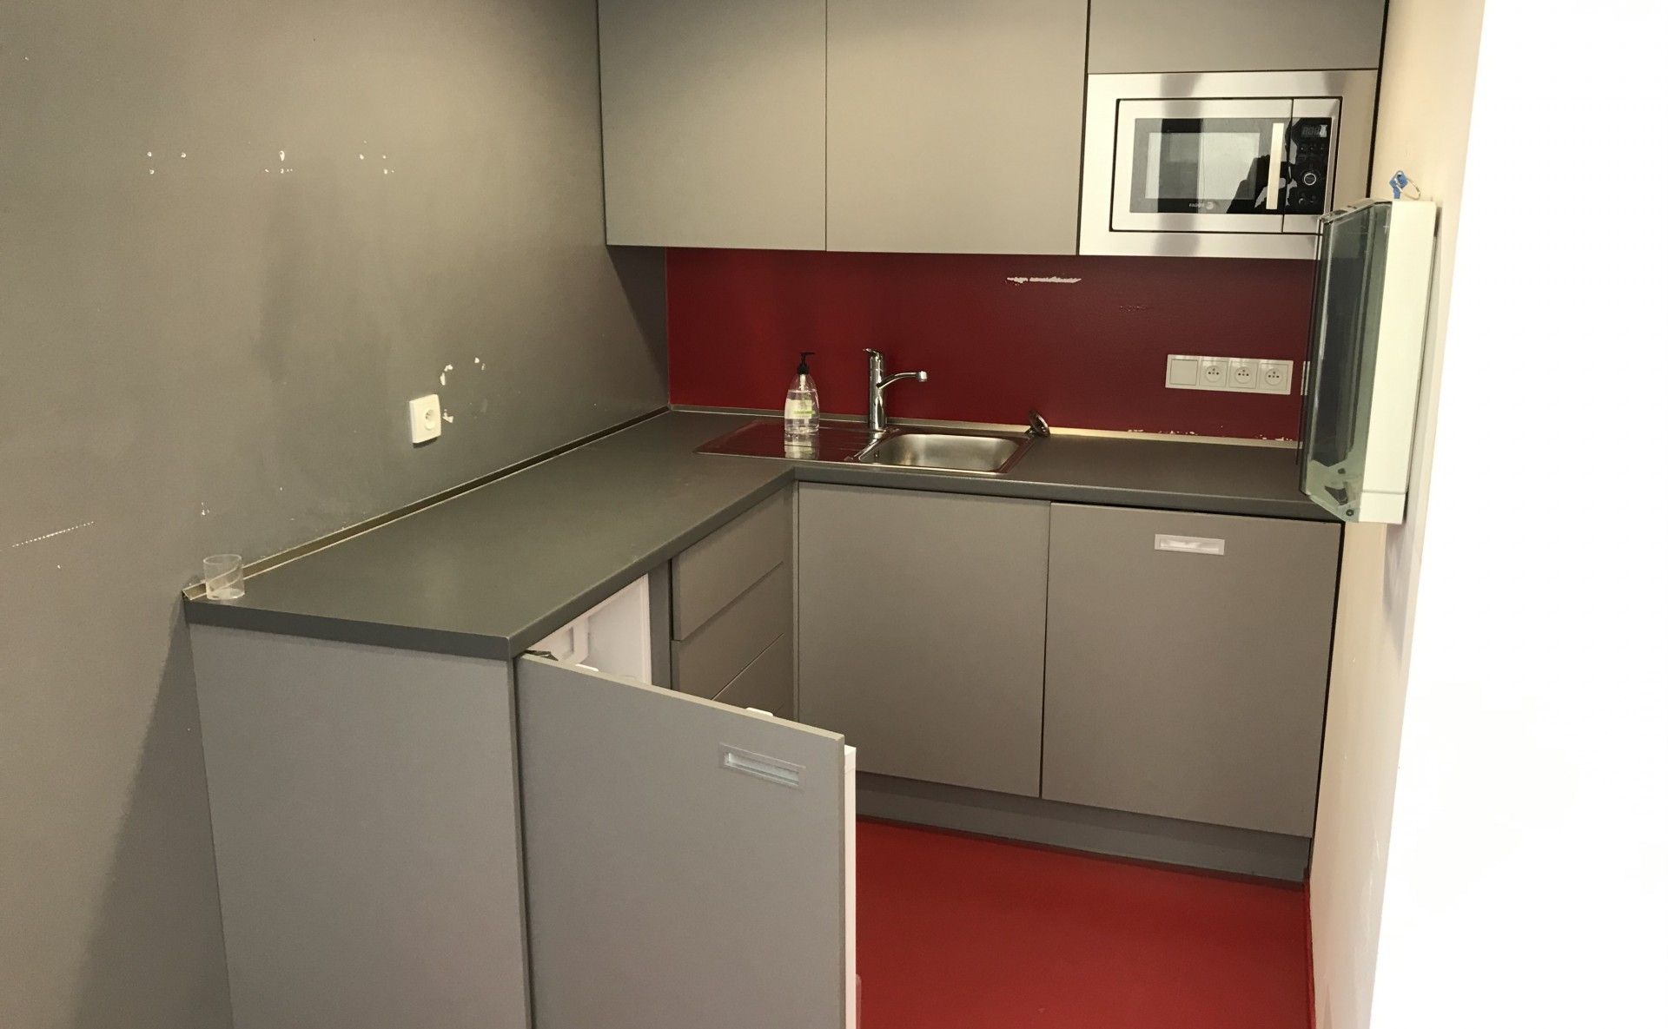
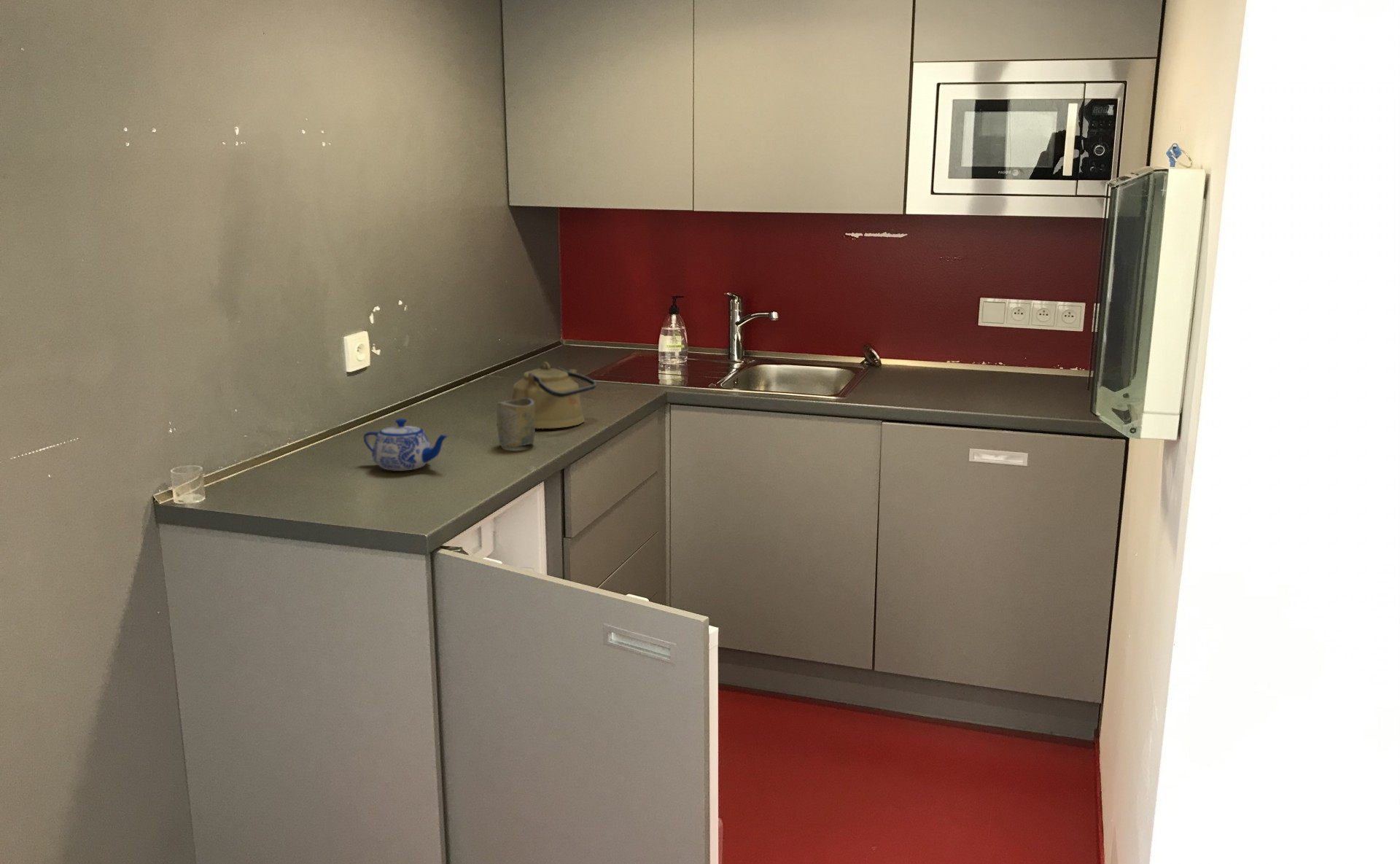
+ teapot [363,418,450,472]
+ kettle [511,361,597,429]
+ cup [496,398,536,449]
